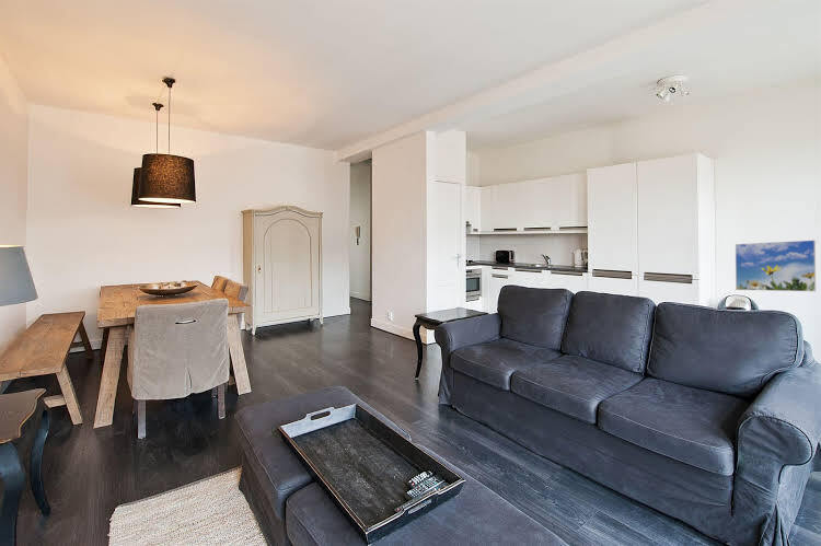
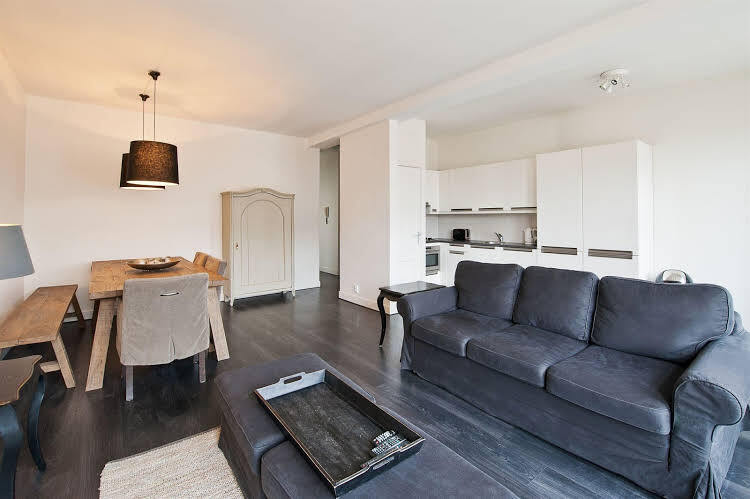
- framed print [735,240,817,292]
